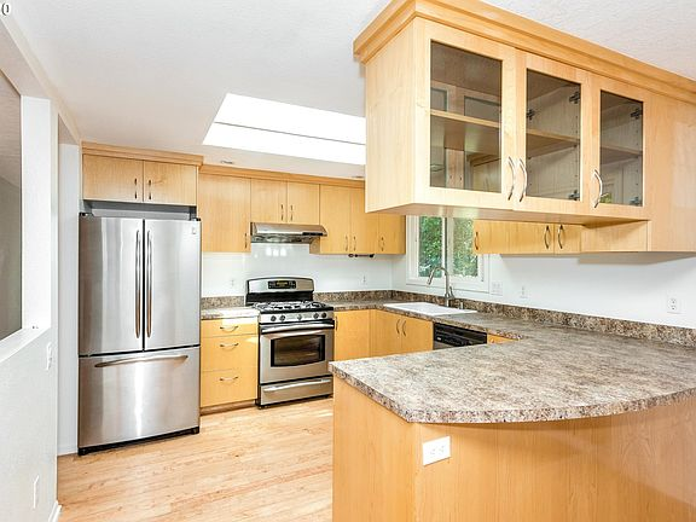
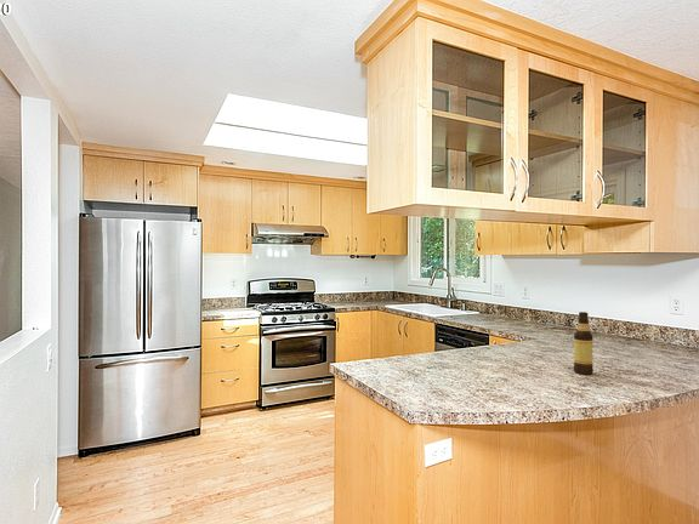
+ bottle [573,311,595,376]
